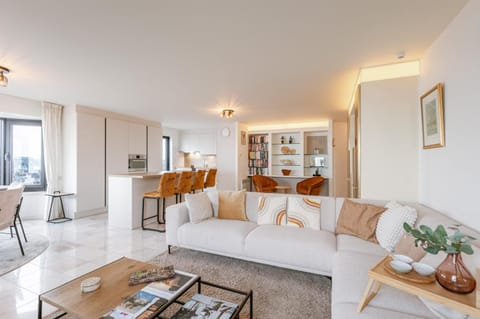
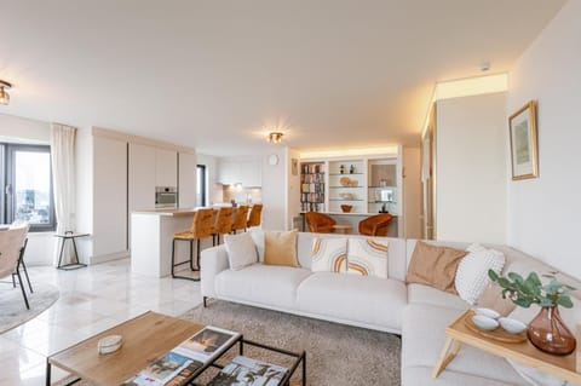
- magazine [128,264,176,286]
